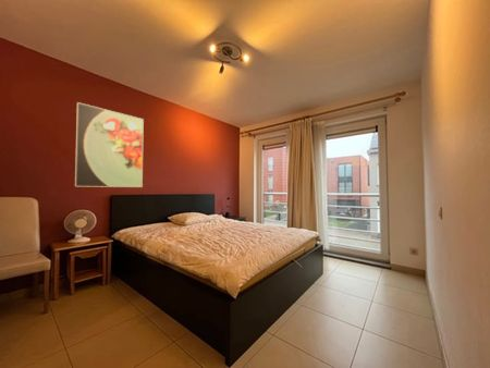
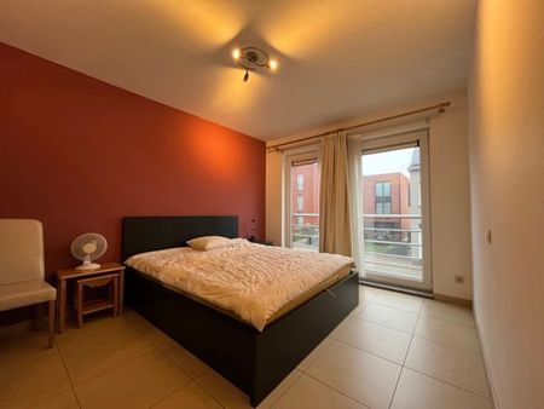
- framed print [74,101,145,188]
